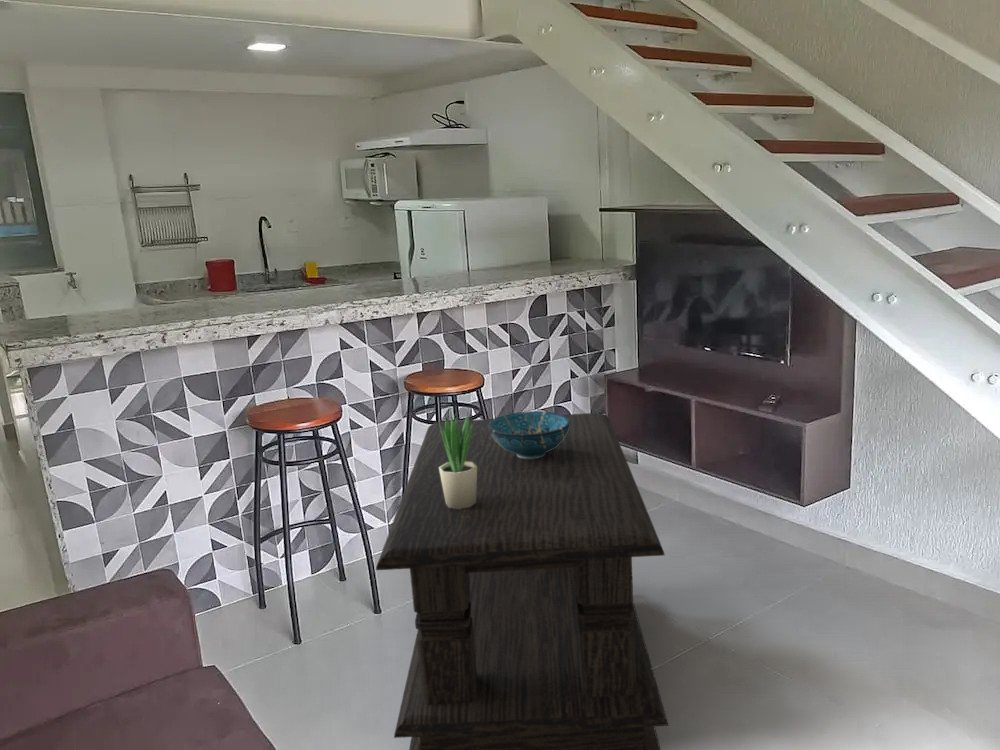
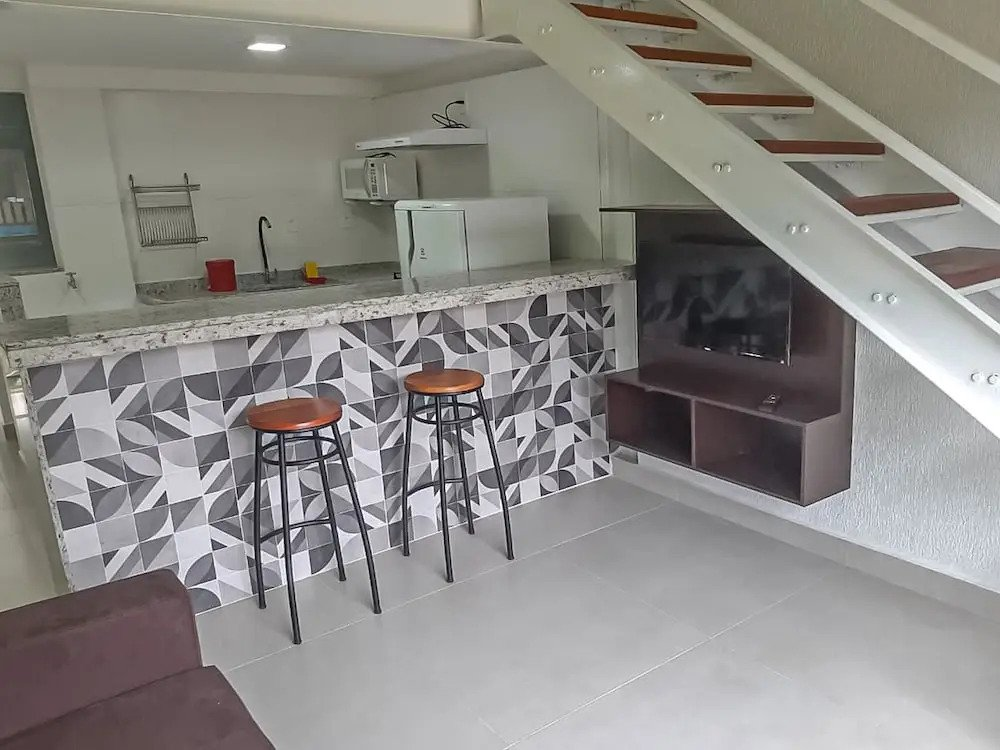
- decorative bowl [488,410,571,459]
- potted plant [437,402,477,509]
- coffee table [375,412,670,750]
